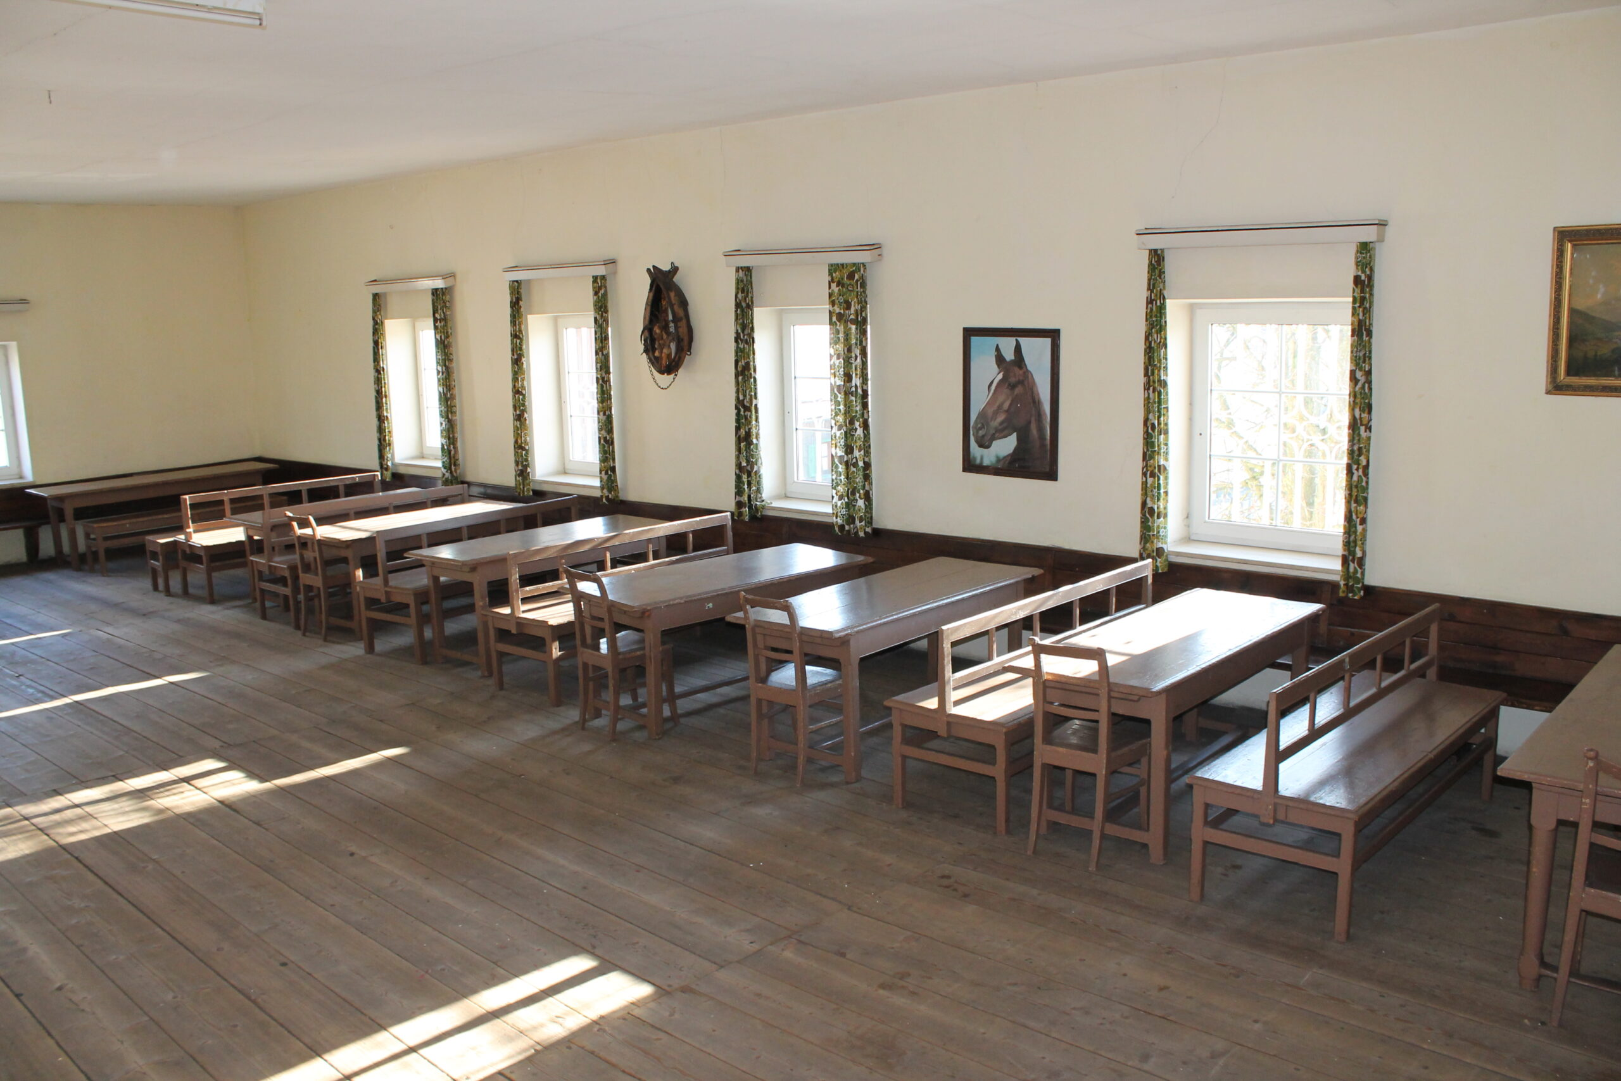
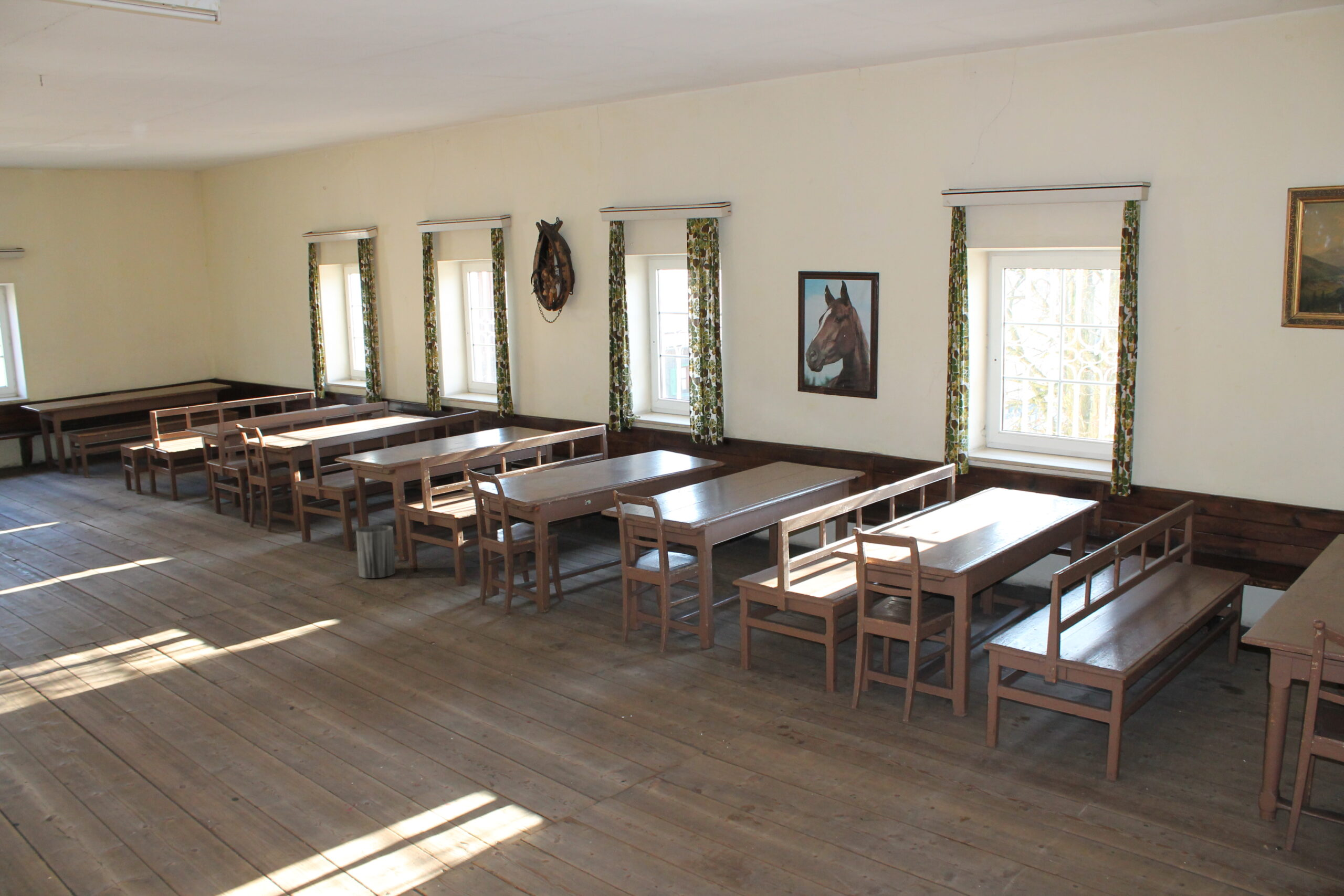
+ trash can [355,525,396,579]
